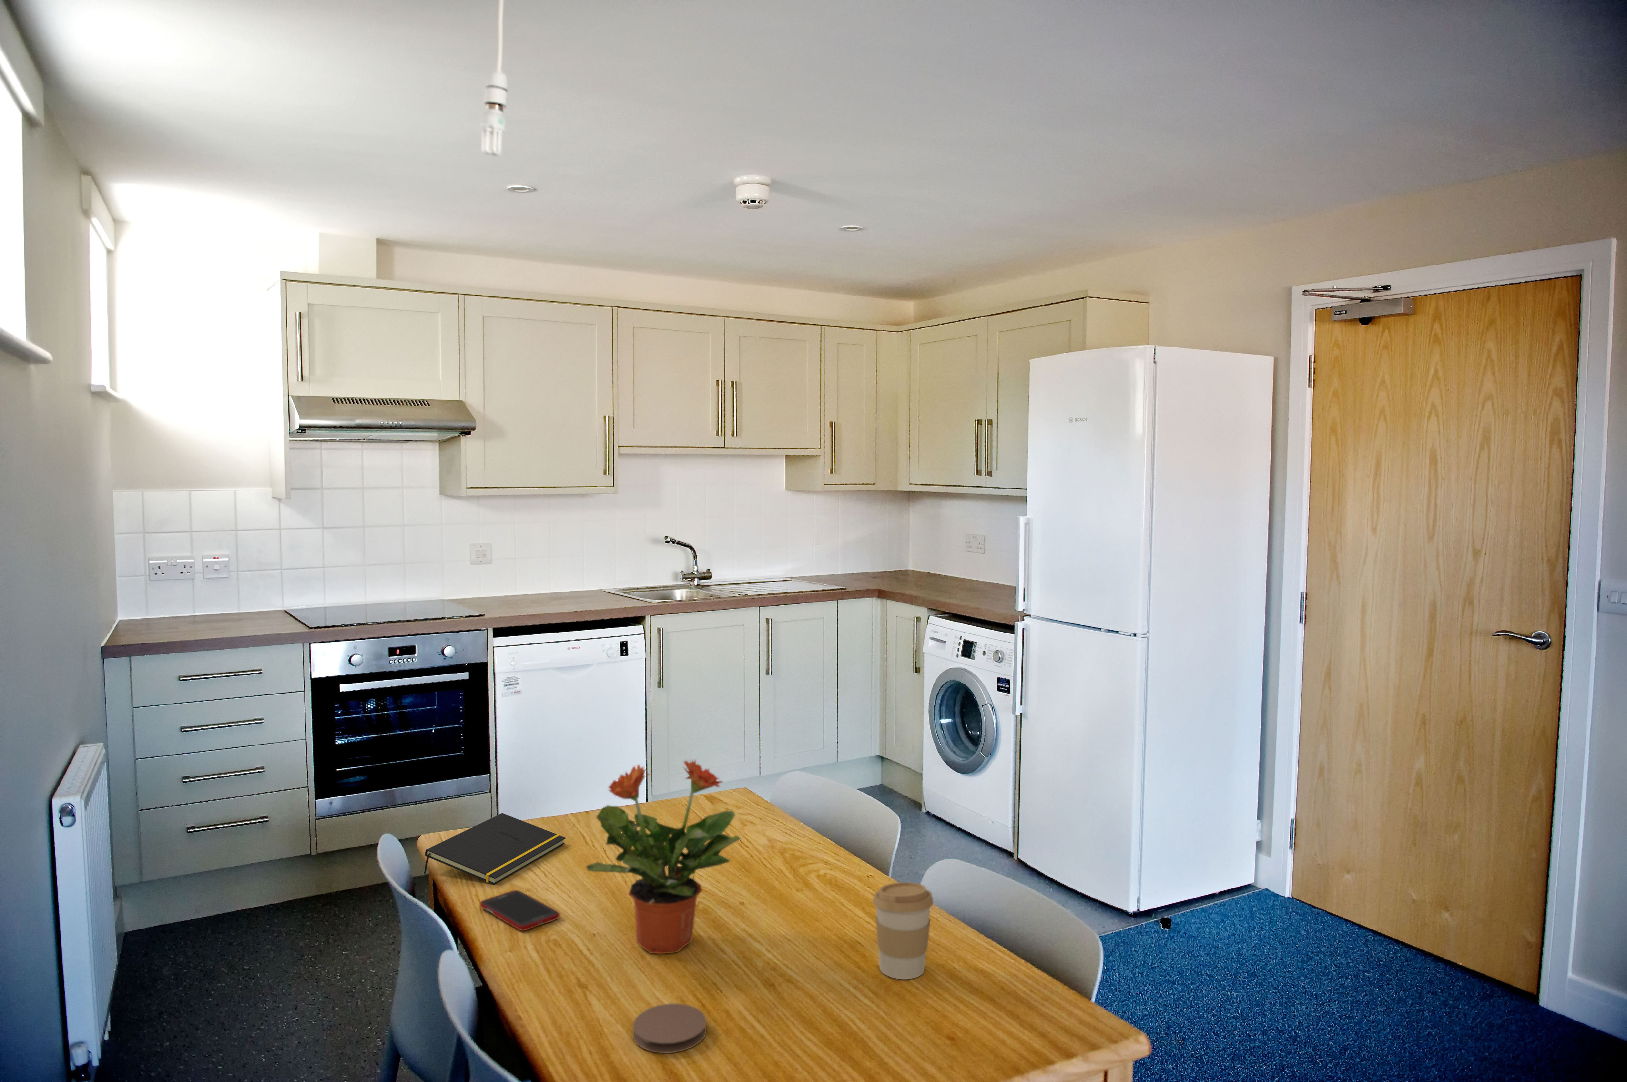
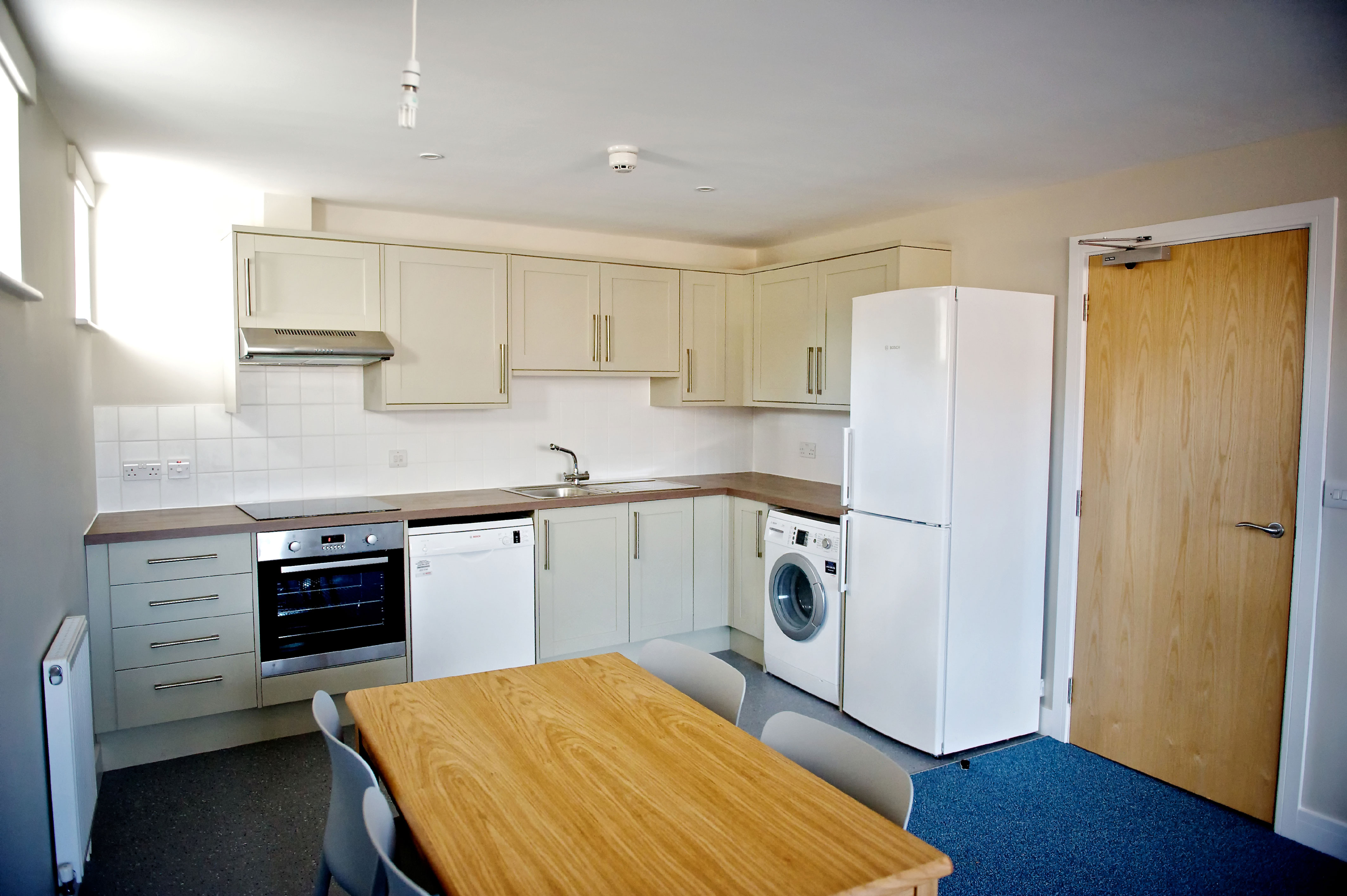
- coaster [633,1004,707,1053]
- potted plant [585,757,742,954]
- notepad [424,813,566,885]
- coffee cup [872,882,934,979]
- cell phone [480,890,560,931]
